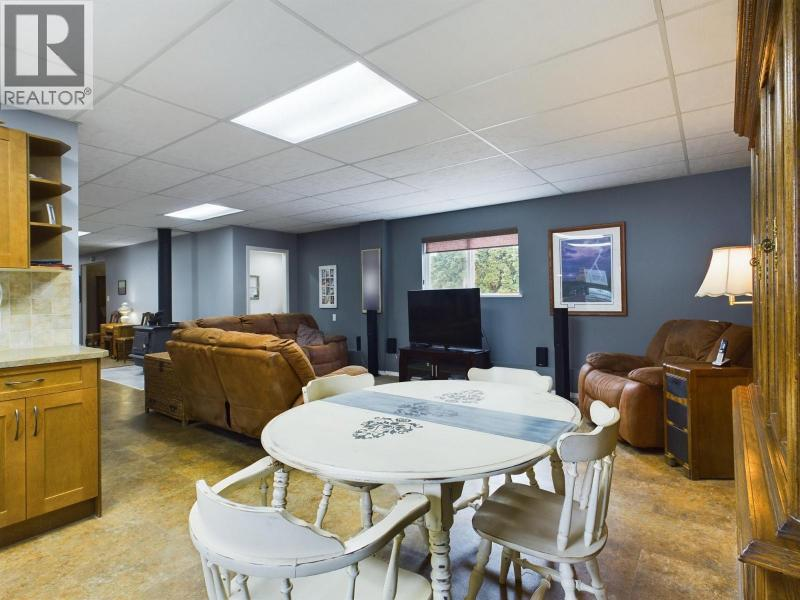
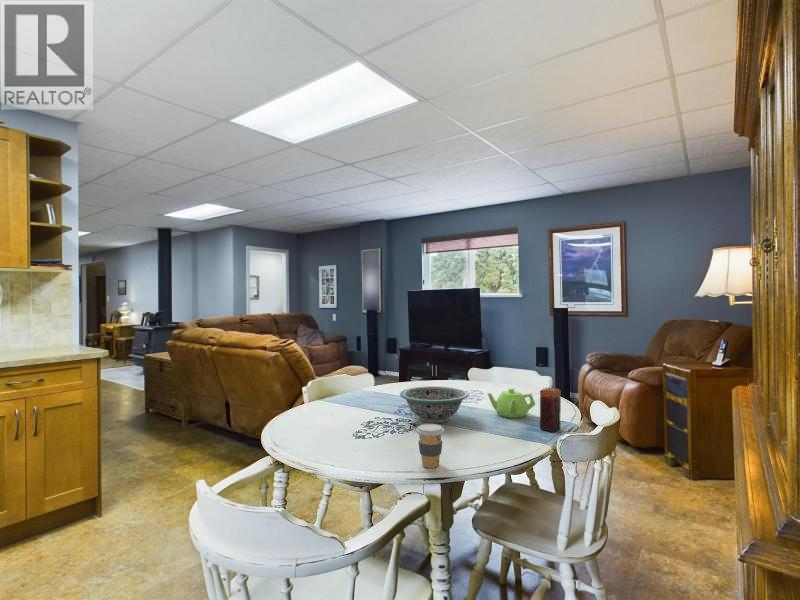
+ decorative bowl [399,385,470,424]
+ coffee cup [415,423,445,469]
+ teapot [487,387,536,419]
+ candle [539,387,562,433]
